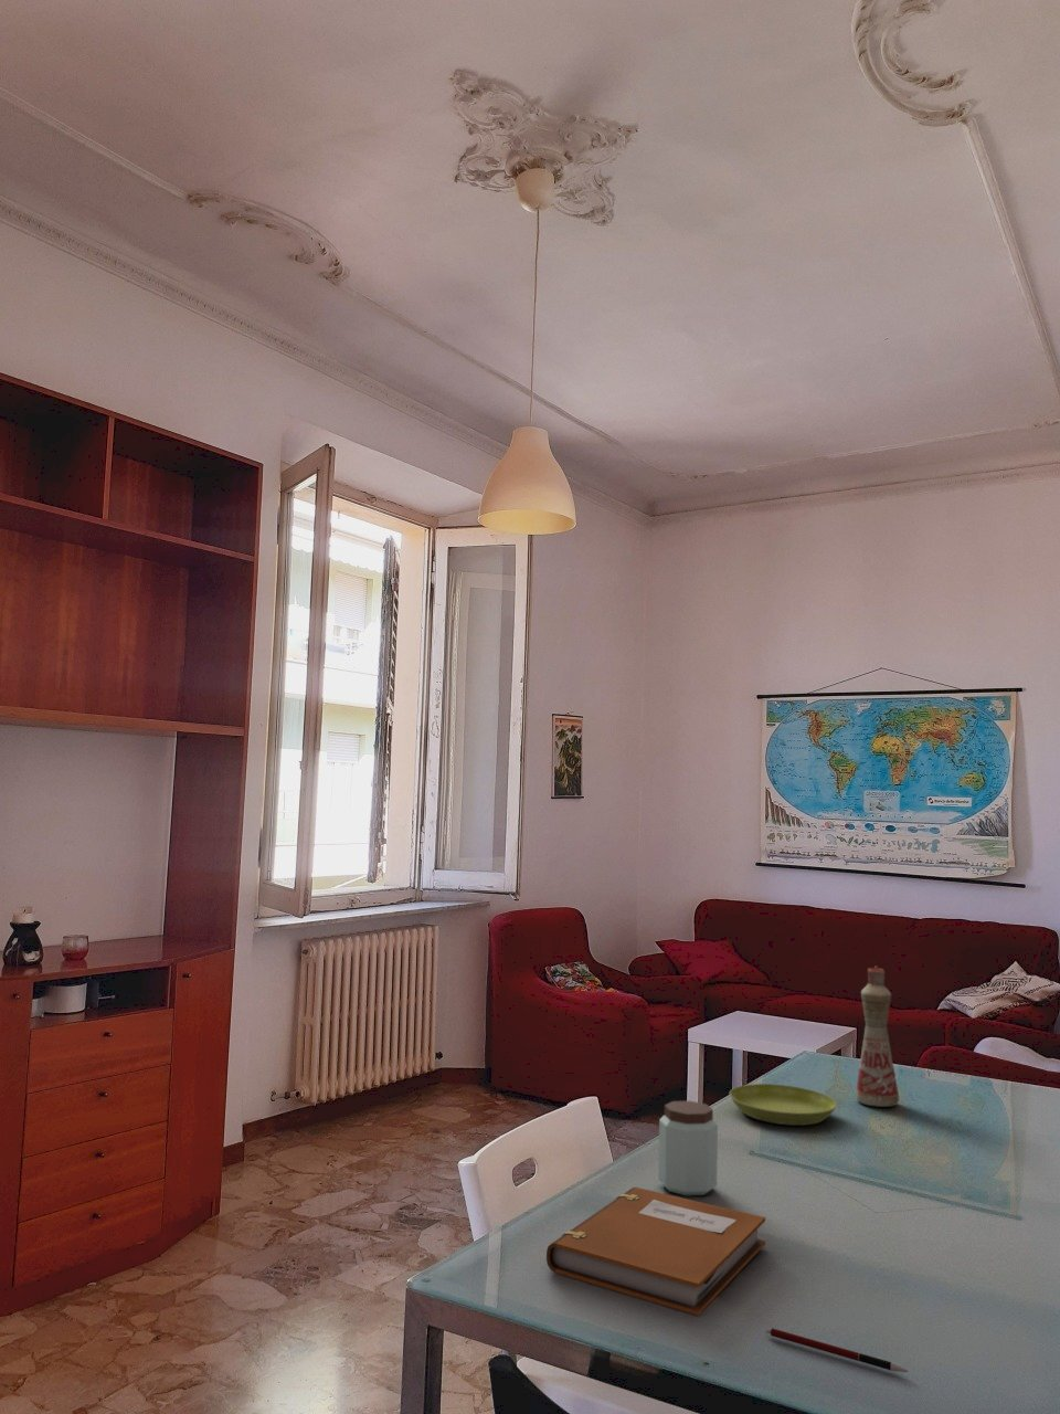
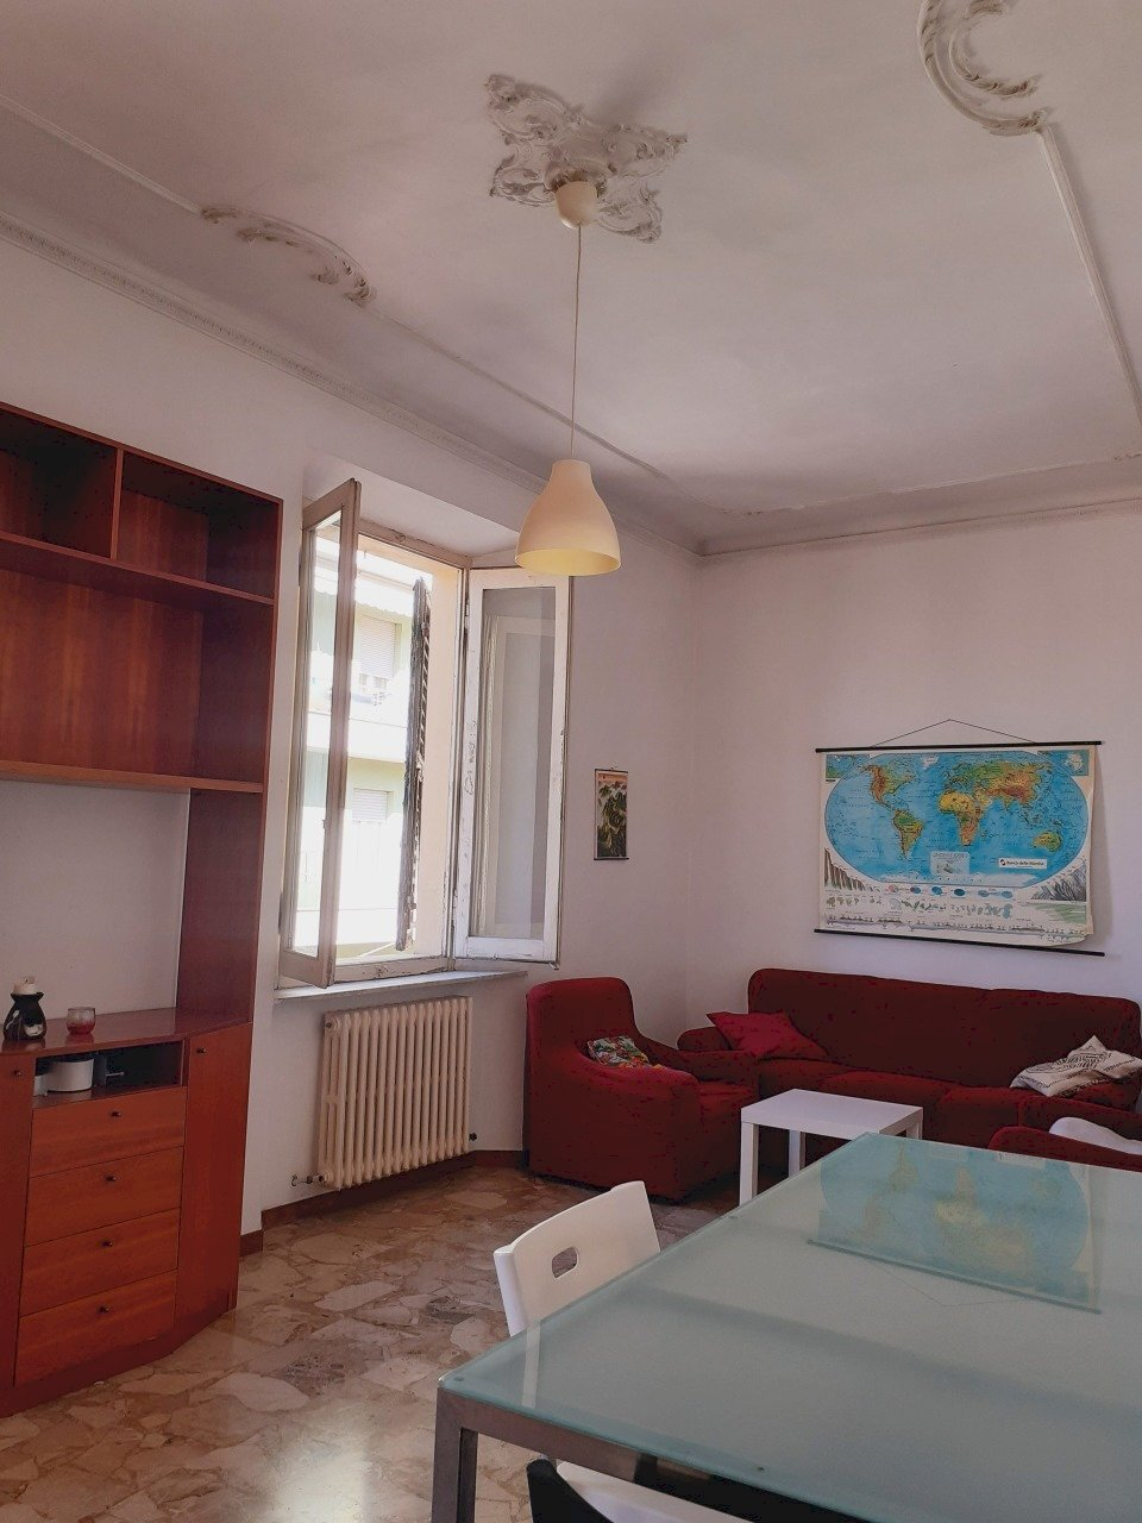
- pen [765,1327,910,1373]
- notebook [546,1187,766,1317]
- peanut butter [657,1100,719,1197]
- saucer [728,1082,838,1127]
- bottle [855,965,900,1108]
